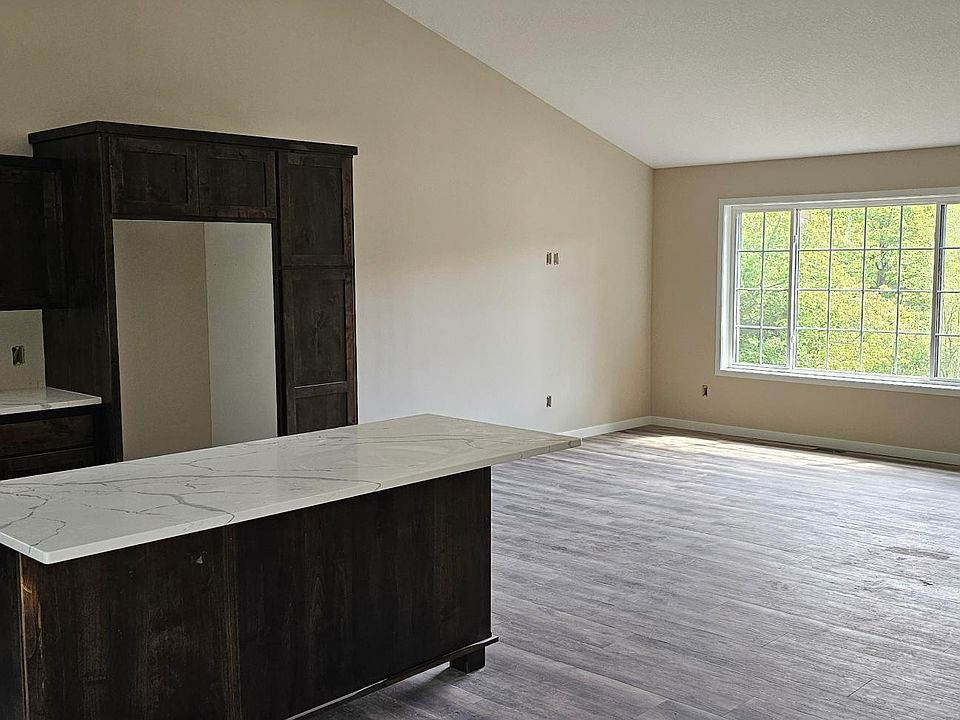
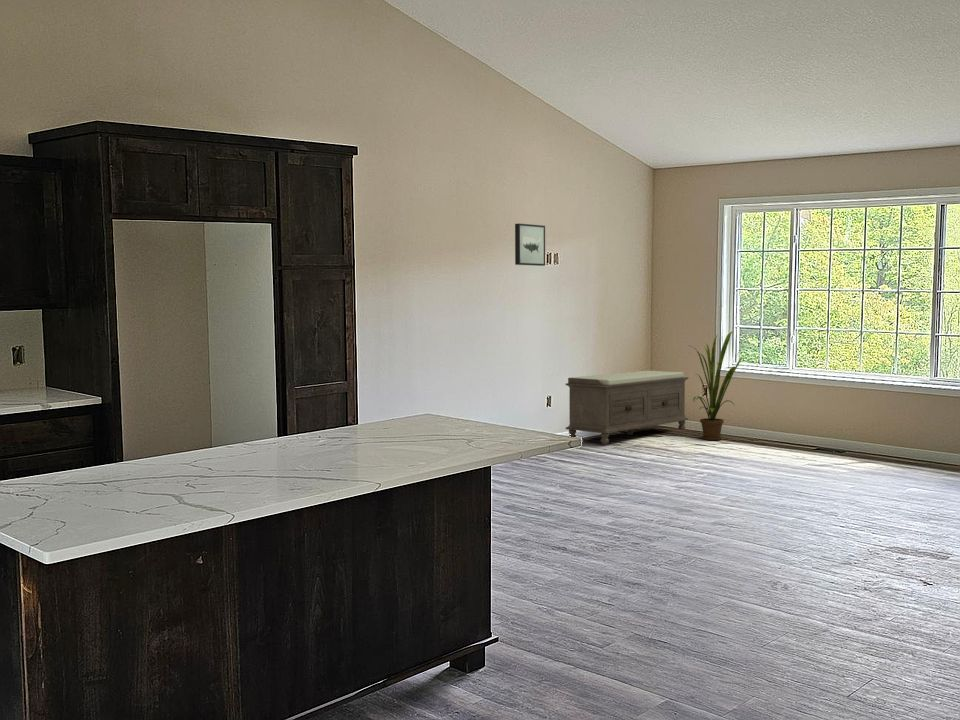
+ bench [565,370,689,445]
+ house plant [687,330,744,441]
+ wall art [514,223,546,267]
